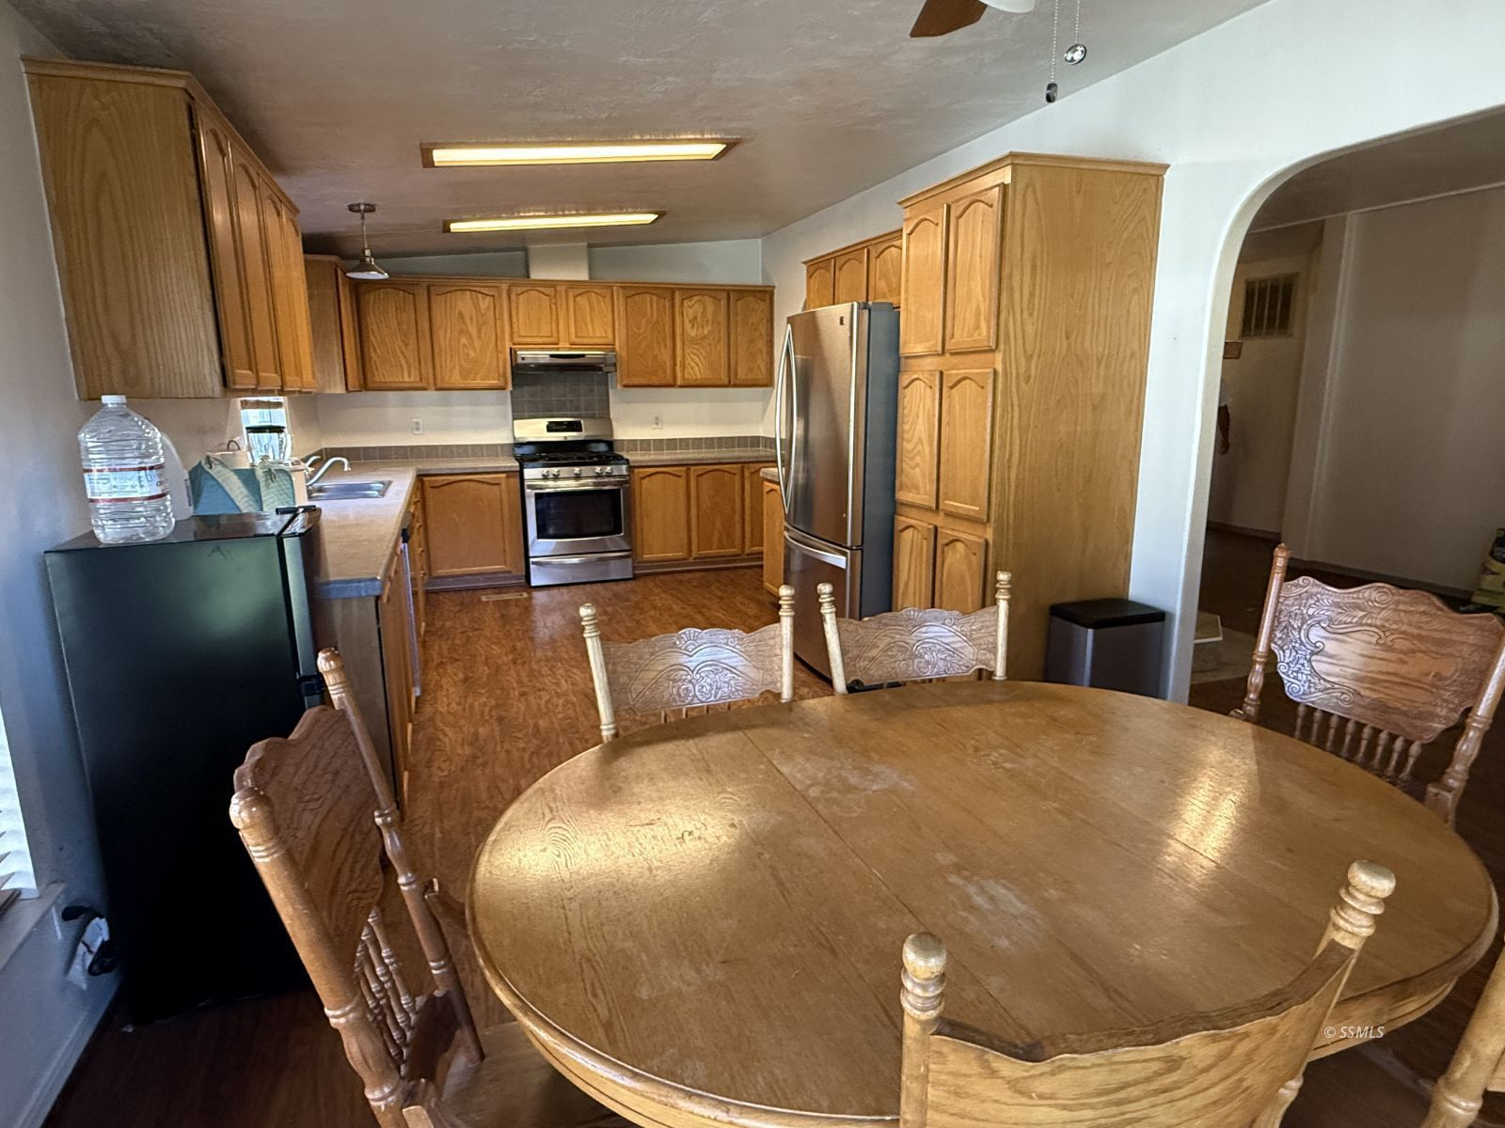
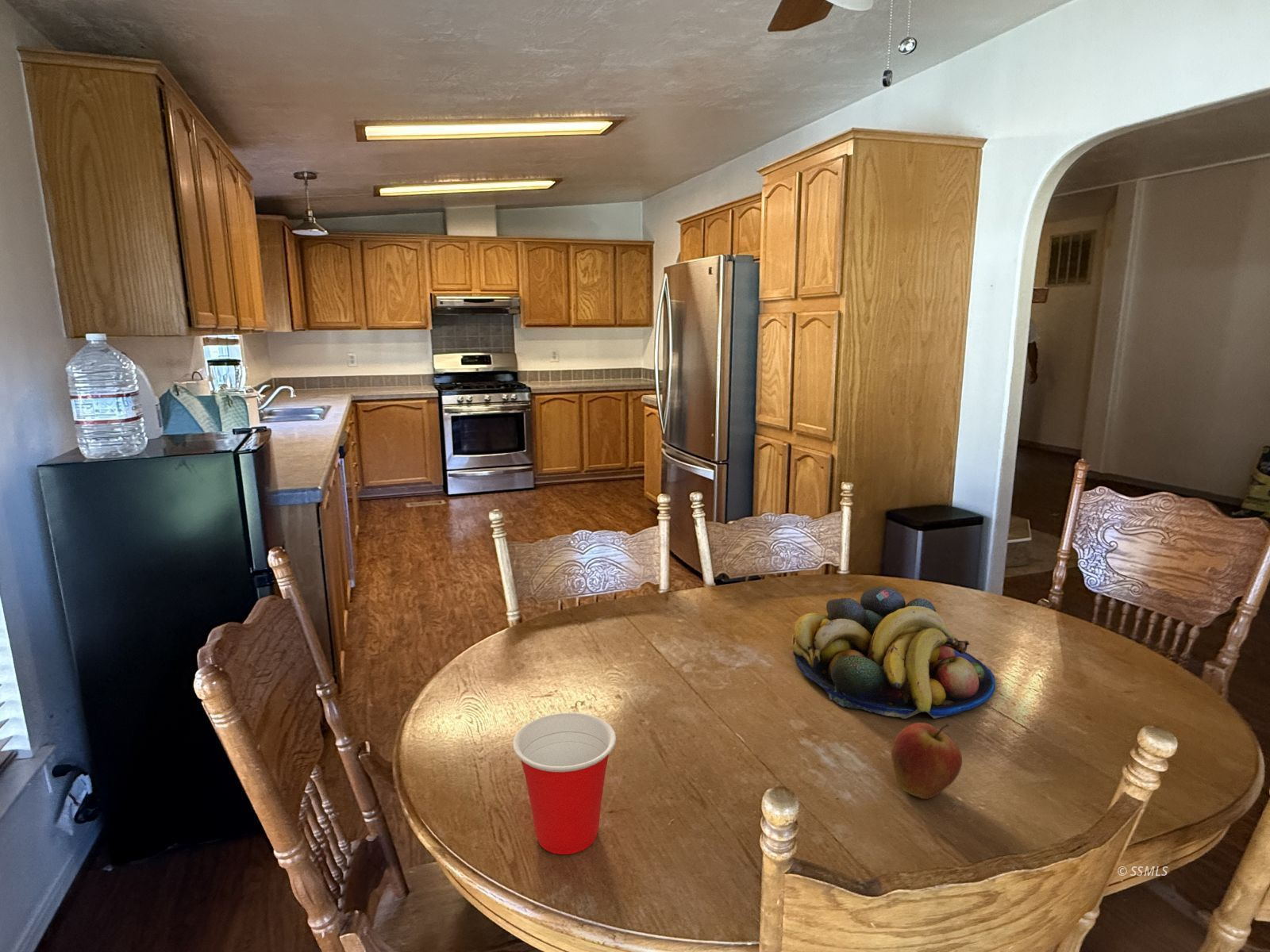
+ cup [512,712,617,855]
+ apple [891,722,963,800]
+ fruit bowl [791,586,996,720]
